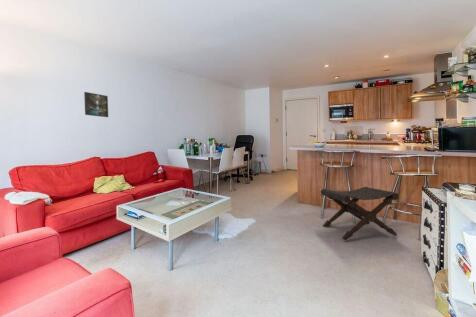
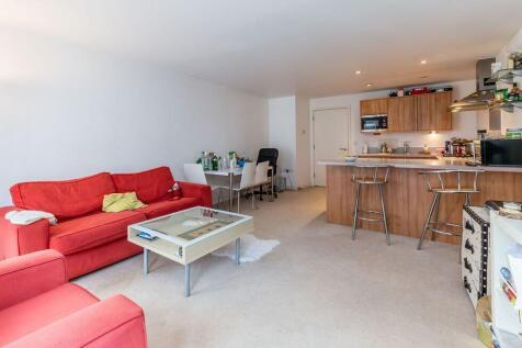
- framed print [83,91,109,118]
- footstool [320,186,400,241]
